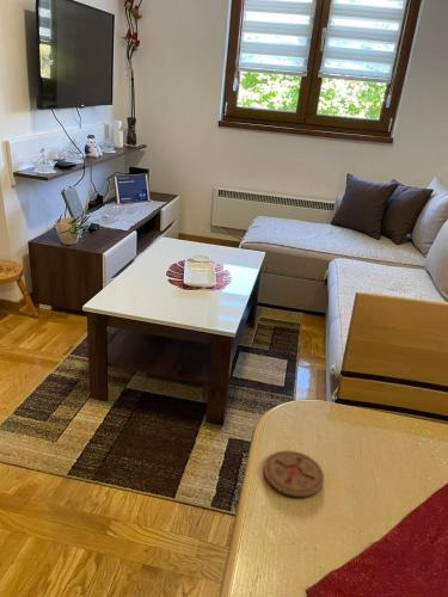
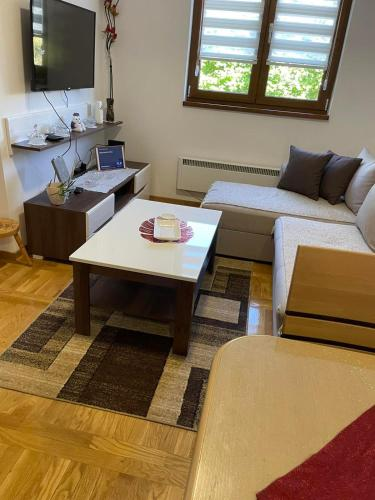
- coaster [263,449,325,498]
